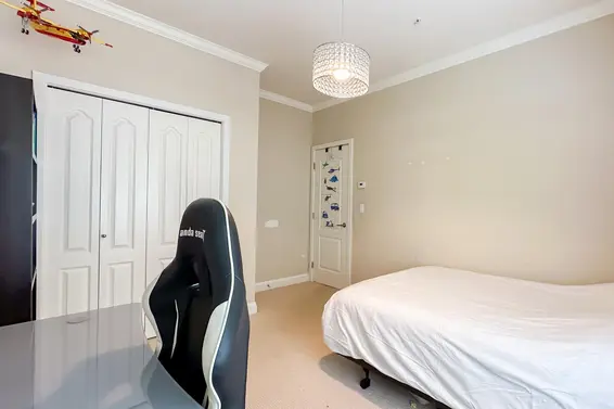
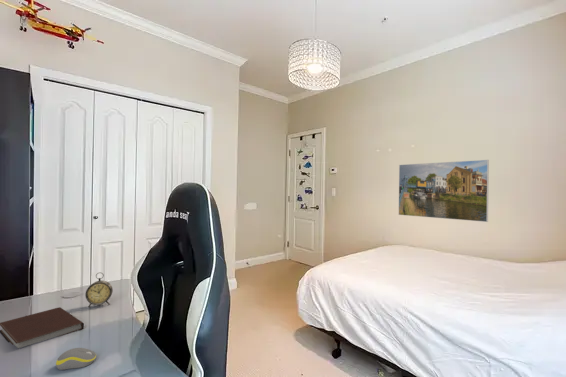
+ alarm clock [85,271,114,308]
+ notebook [0,306,85,349]
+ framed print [397,159,490,223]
+ computer mouse [55,347,97,371]
